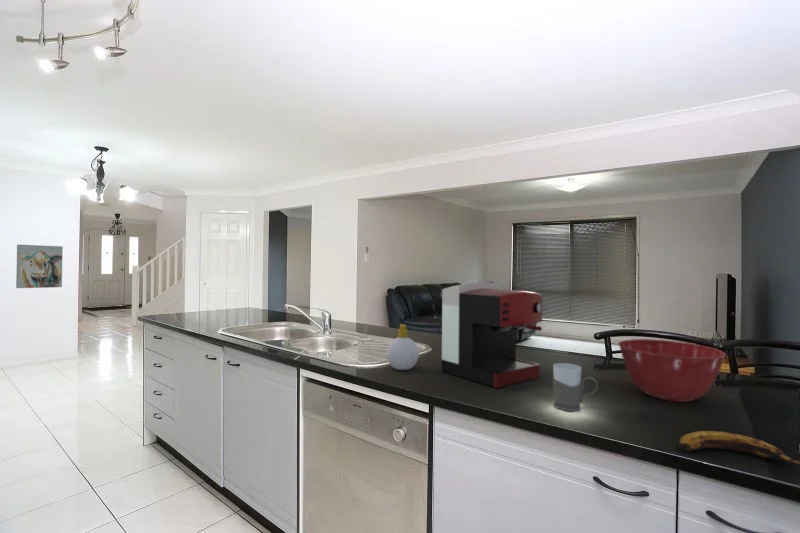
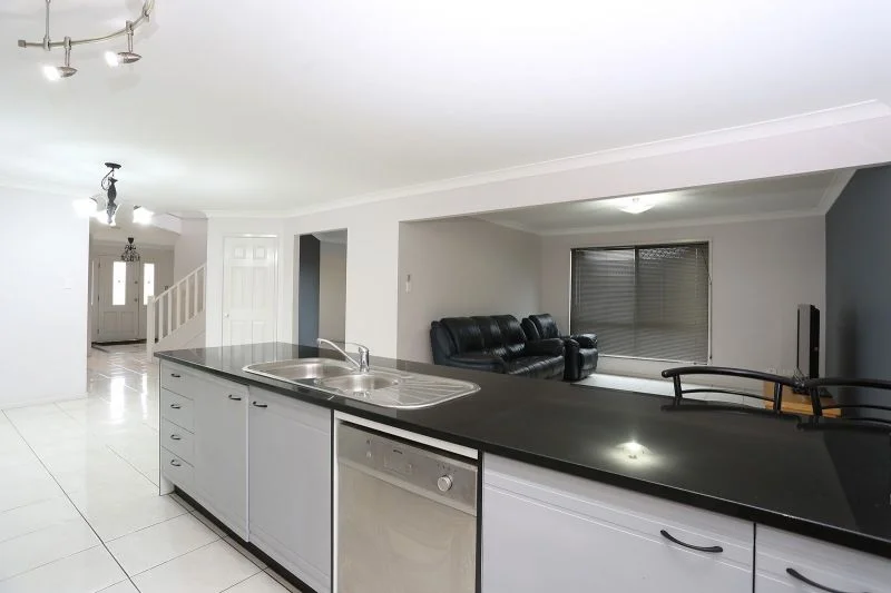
- mixing bowl [617,338,727,403]
- soap bottle [385,323,420,371]
- banana [678,430,800,466]
- wall art [15,244,64,289]
- coffee maker [441,280,543,389]
- mug [552,362,599,412]
